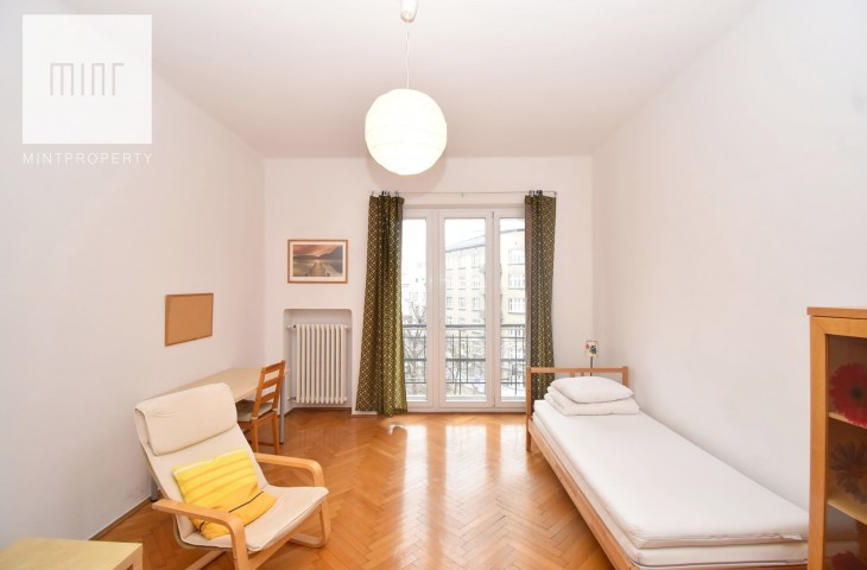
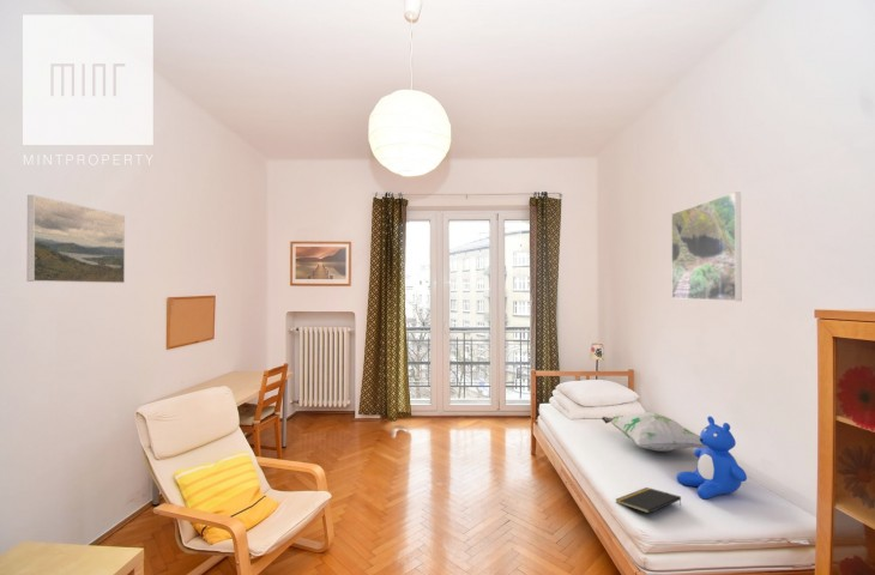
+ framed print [26,194,126,284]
+ teddy bear [675,414,748,501]
+ decorative pillow [601,411,707,453]
+ notepad [615,486,683,515]
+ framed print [670,190,742,302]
